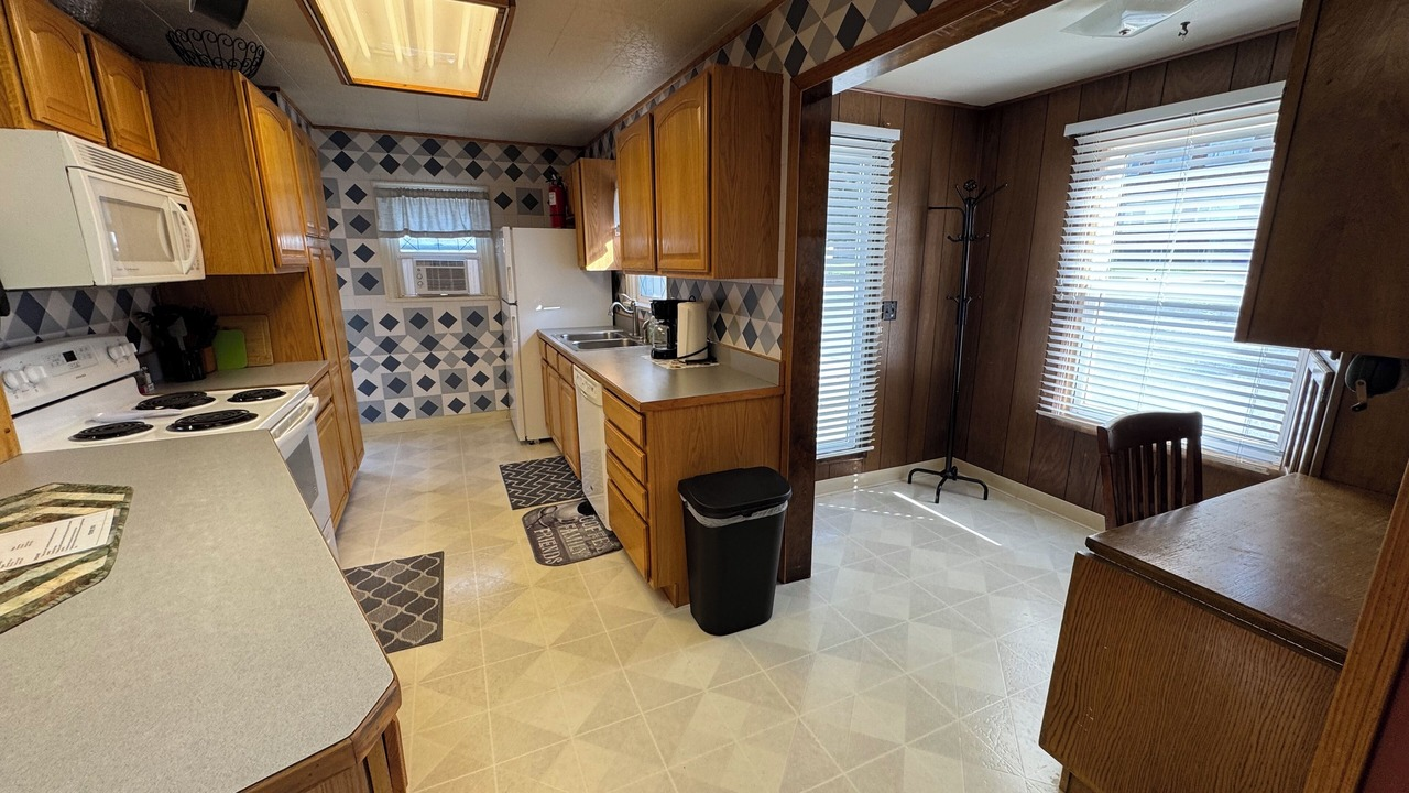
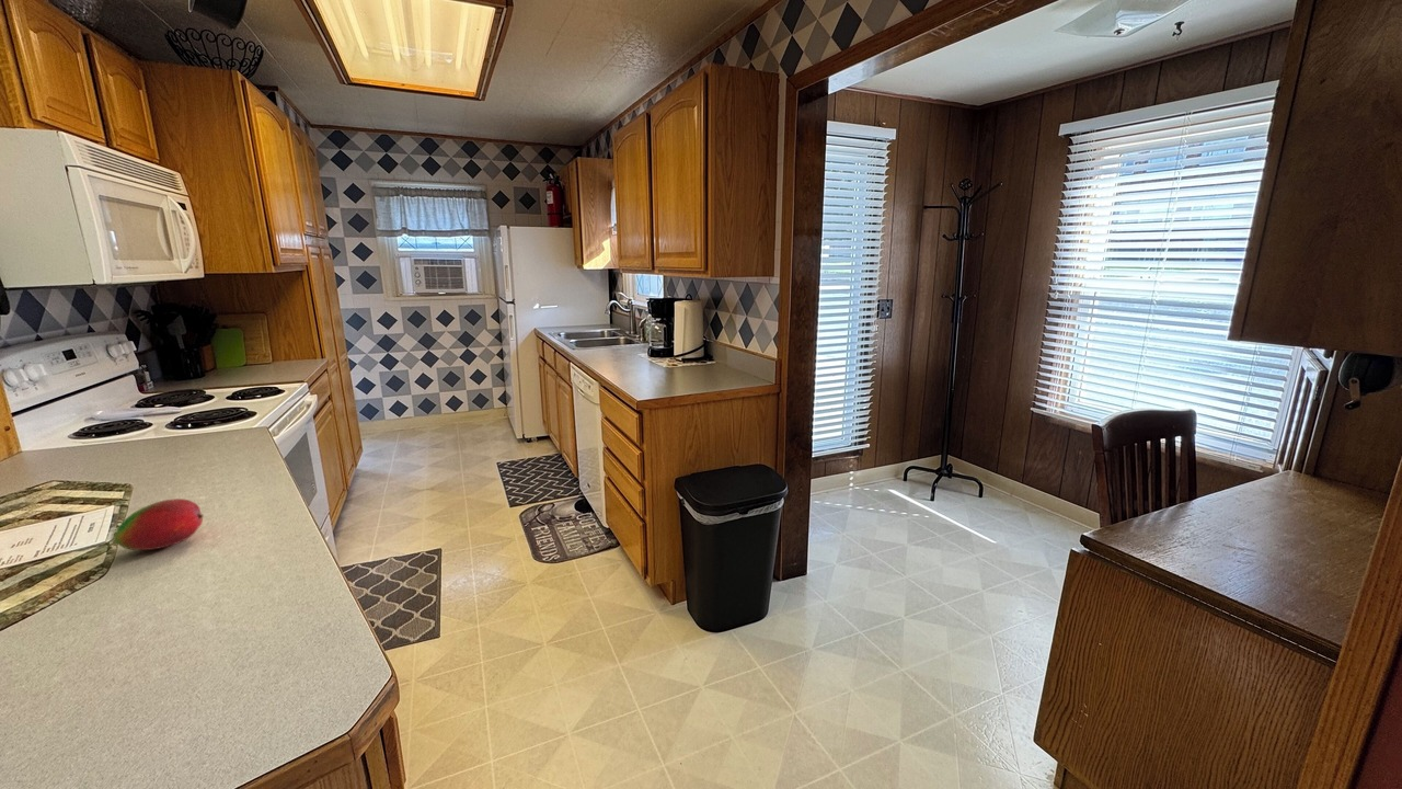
+ fruit [114,498,205,551]
